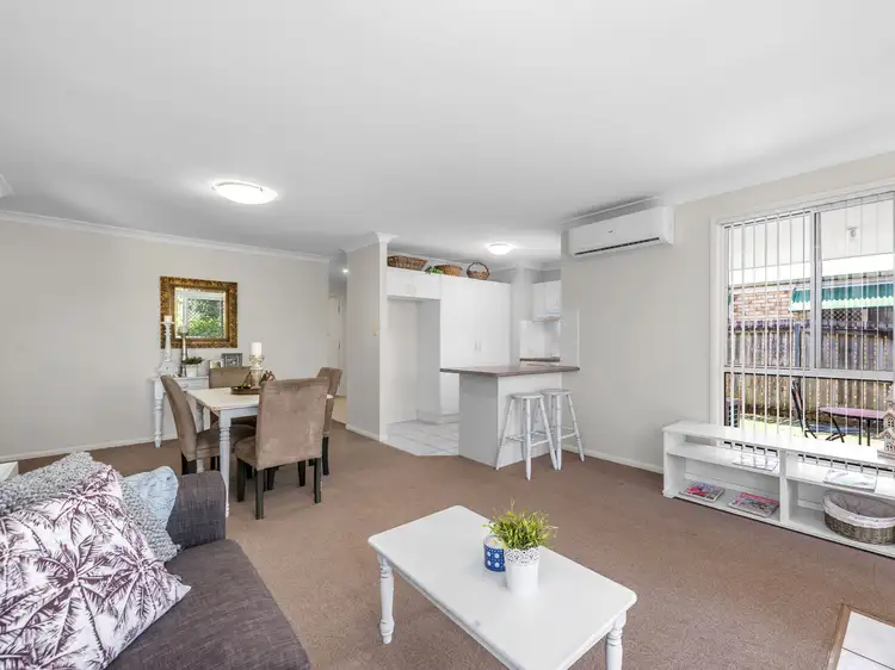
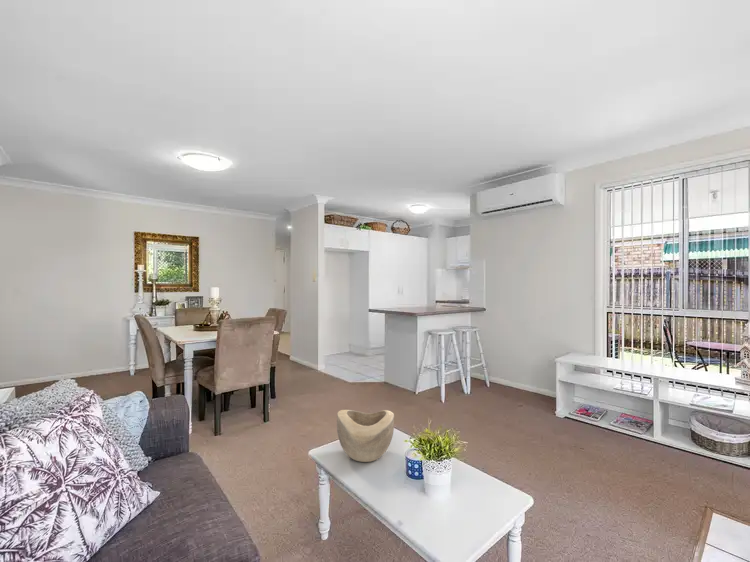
+ decorative bowl [336,409,395,463]
